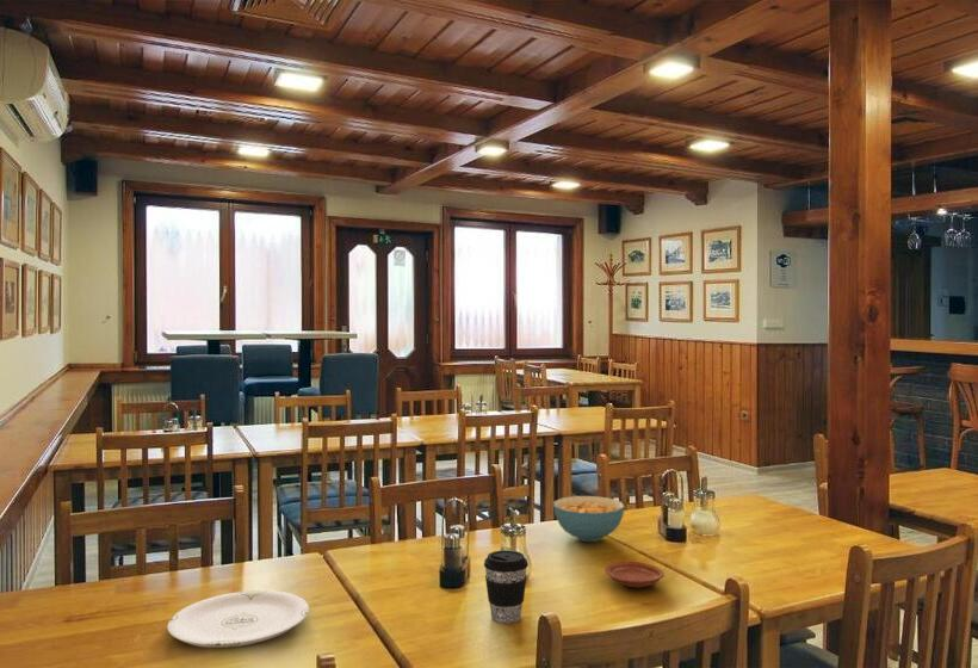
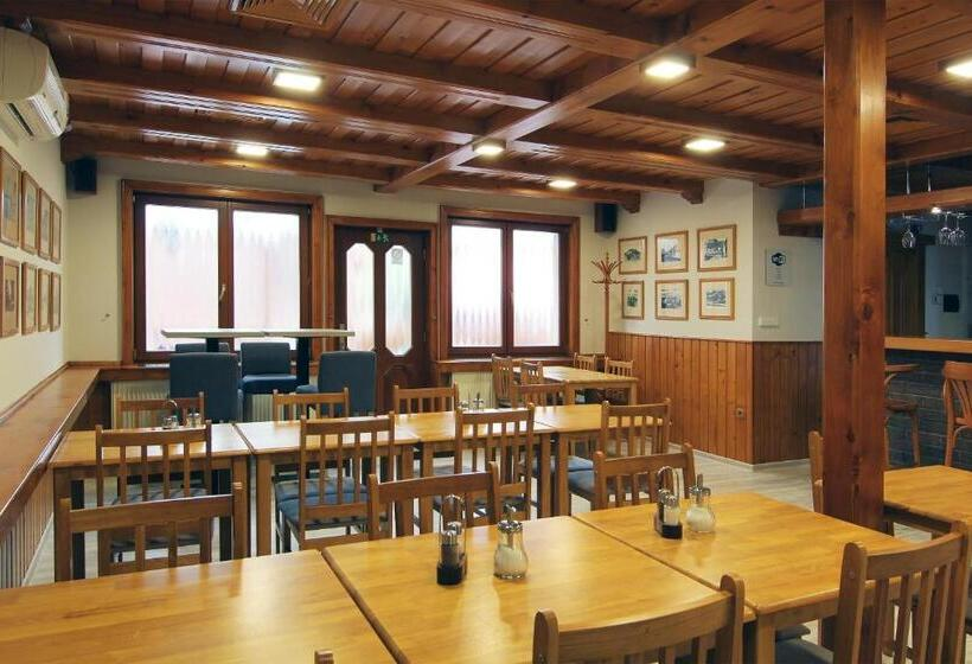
- cereal bowl [552,495,625,543]
- plate [603,559,666,588]
- plate [166,589,310,649]
- coffee cup [483,549,530,625]
